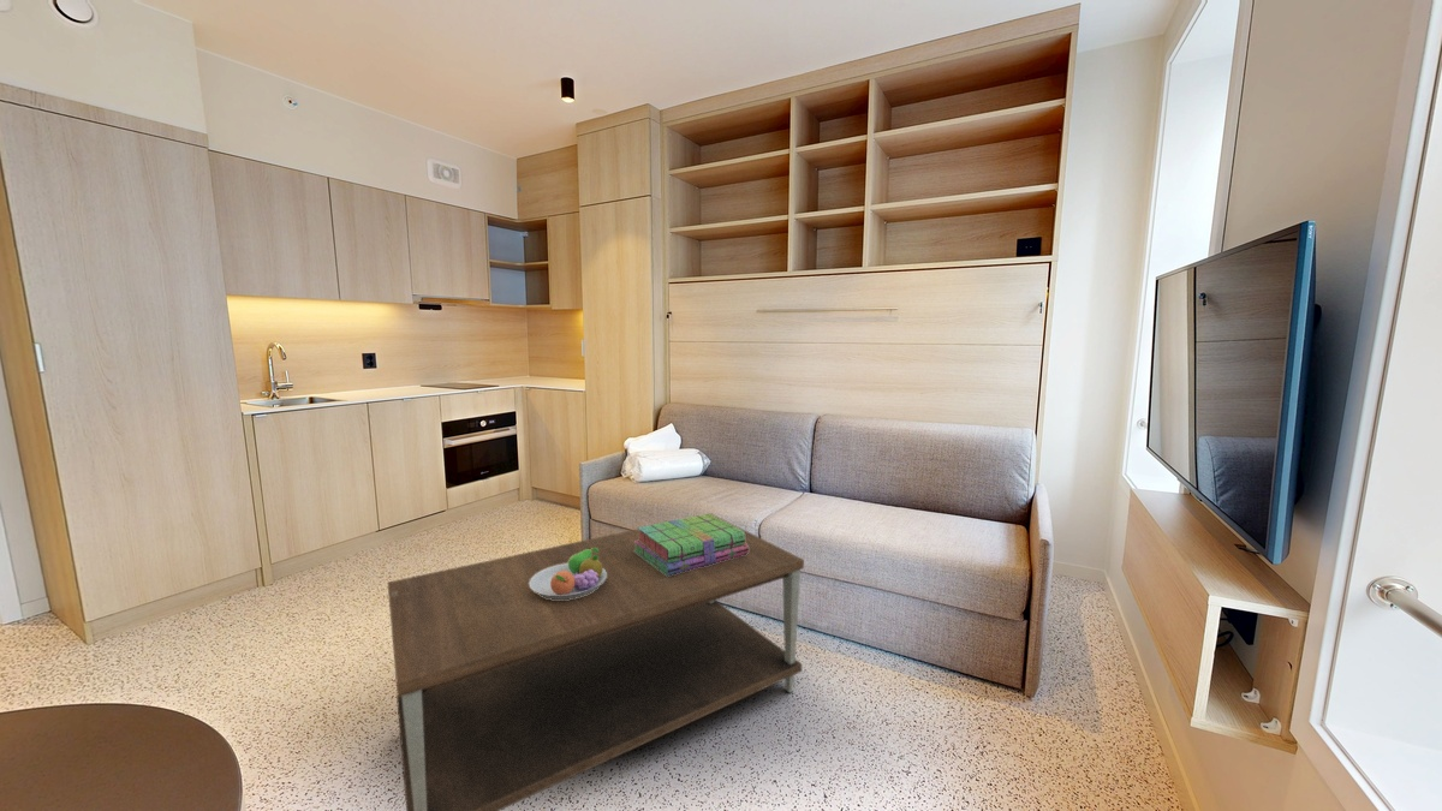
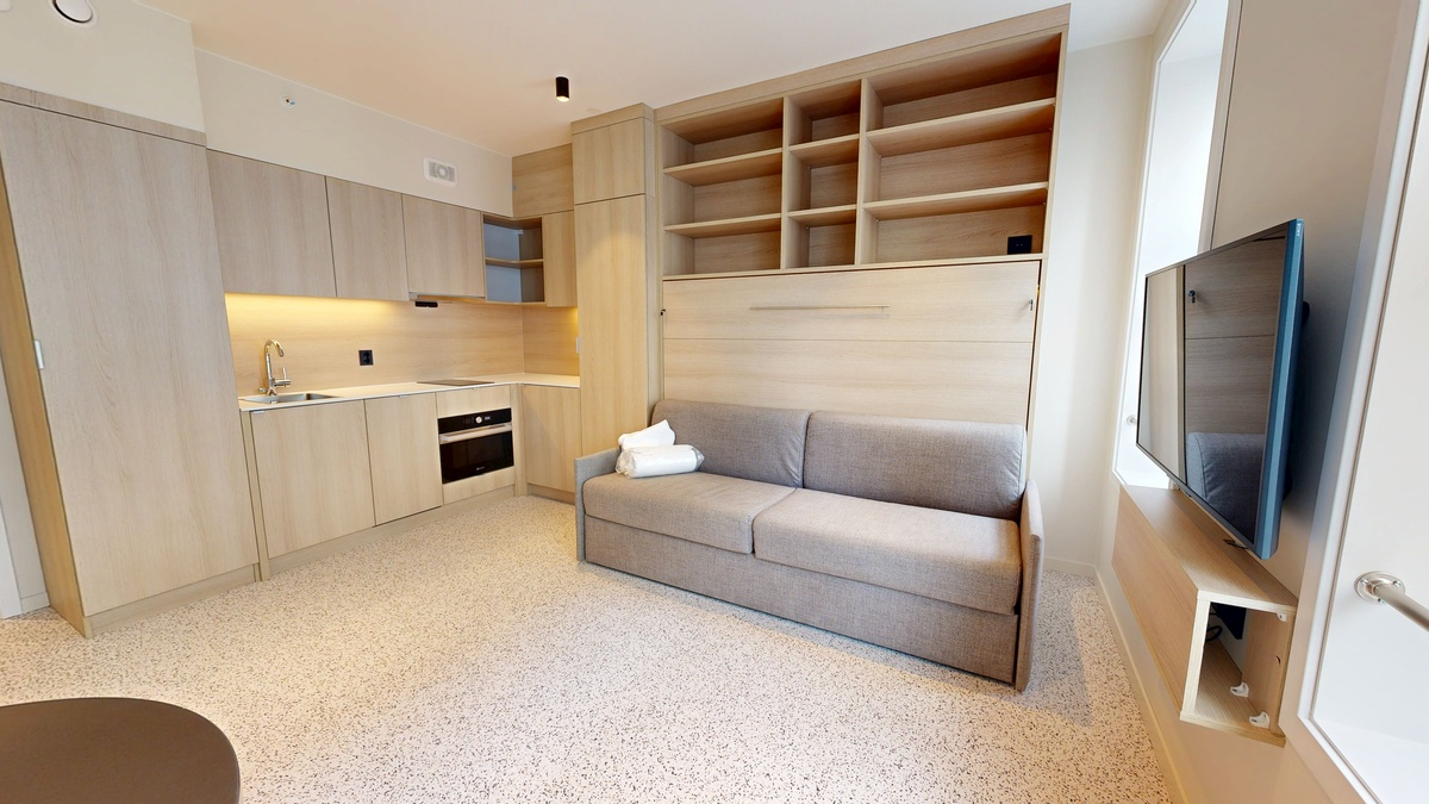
- fruit bowl [529,548,607,600]
- coffee table [387,512,805,811]
- stack of books [633,513,749,577]
